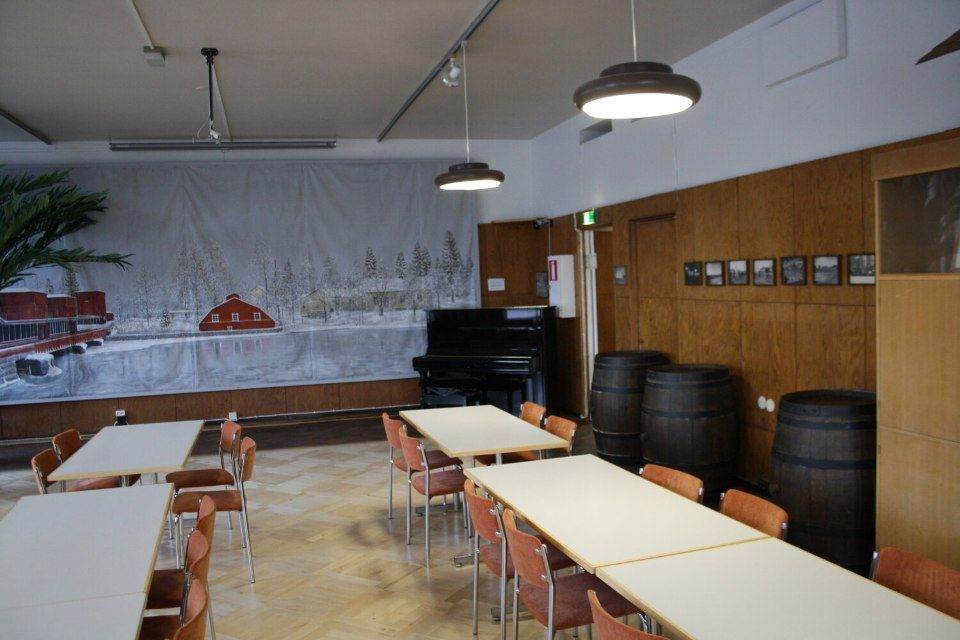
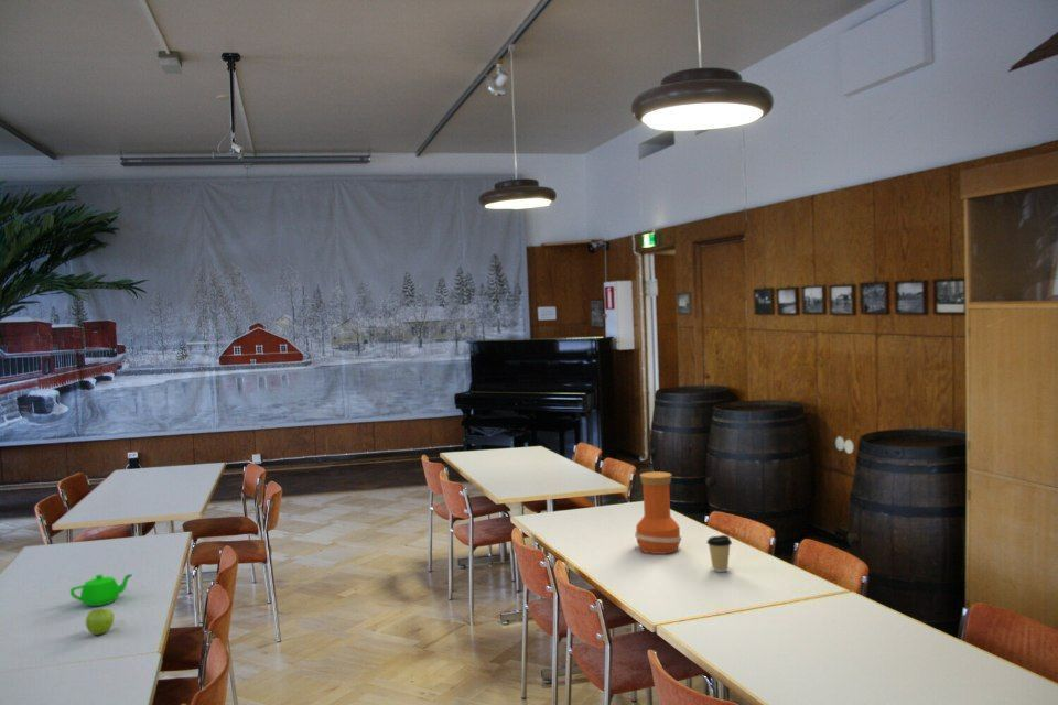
+ coffee cup [705,534,733,573]
+ vase [634,470,682,555]
+ teapot [69,573,133,607]
+ fruit [85,608,115,636]
